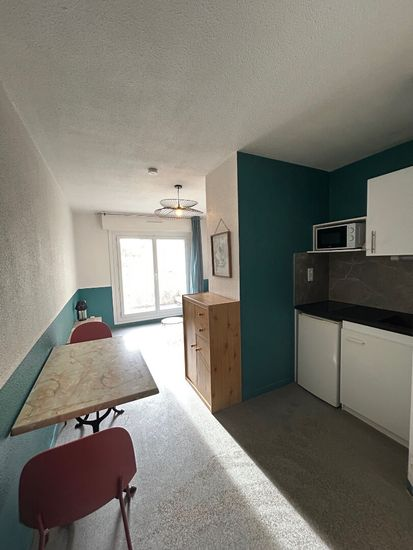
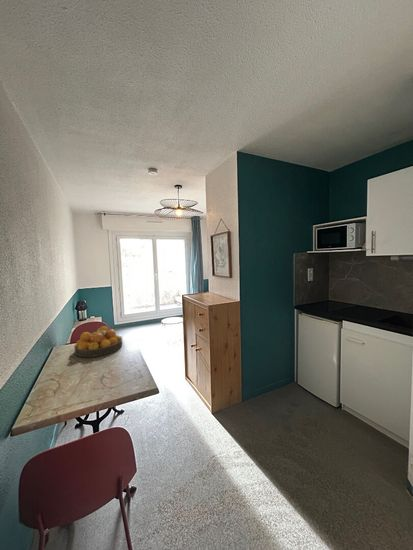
+ fruit bowl [73,325,123,358]
